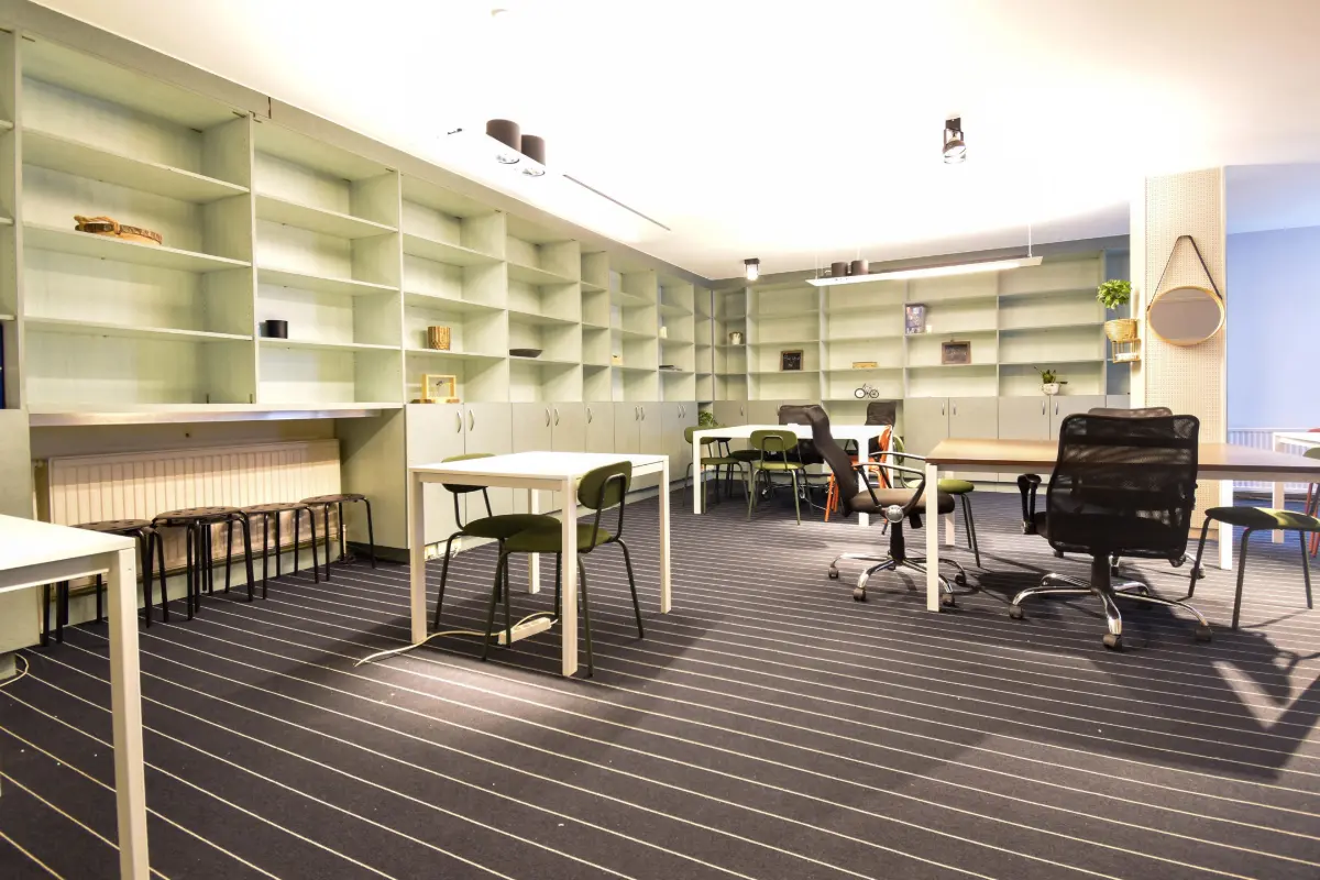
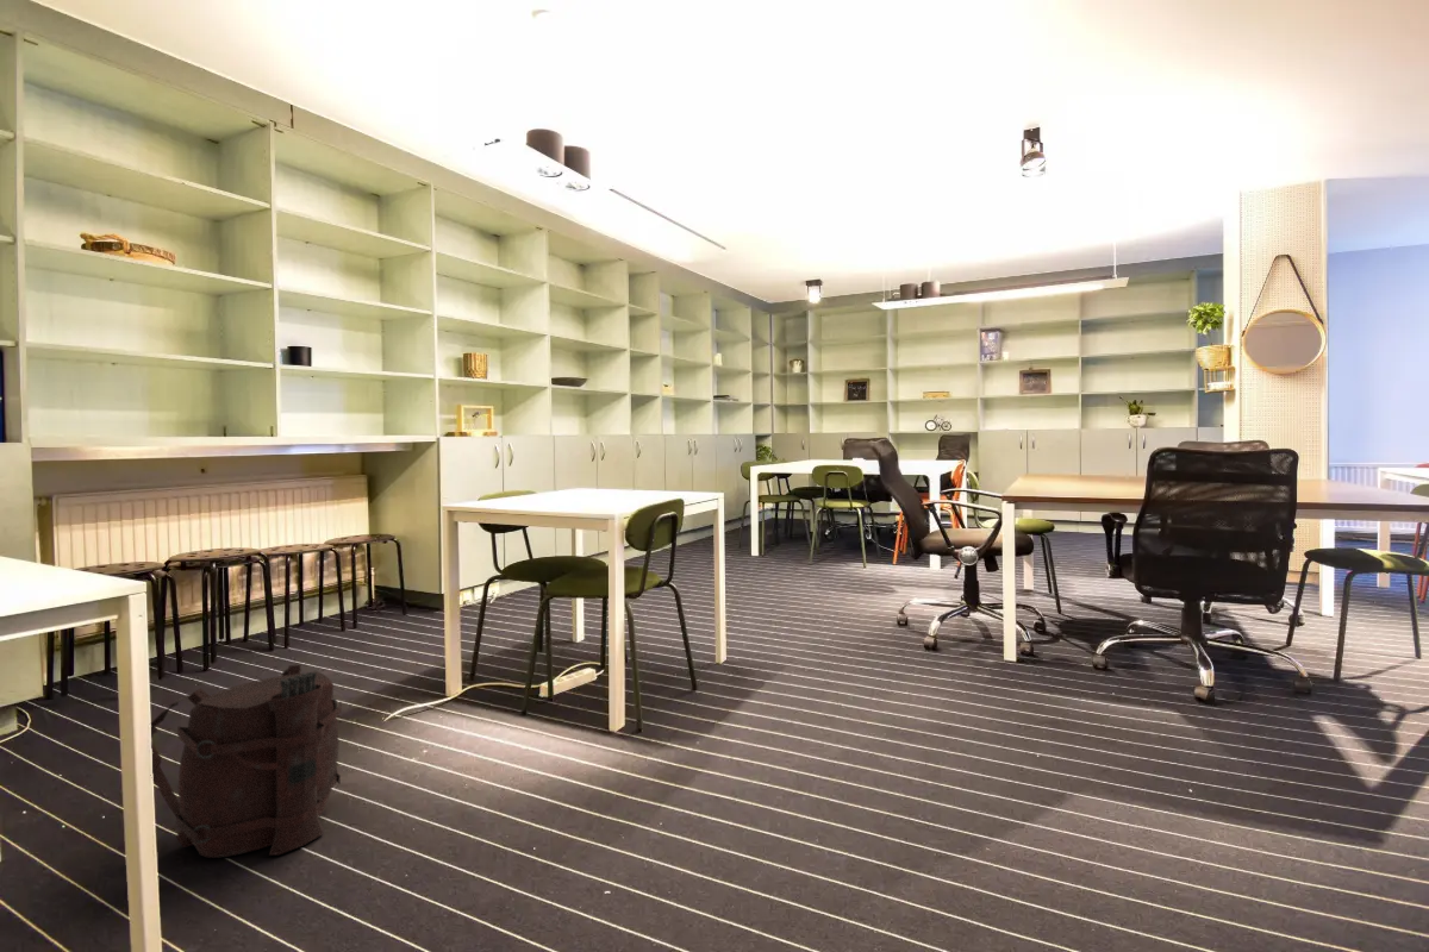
+ backpack [150,664,343,859]
